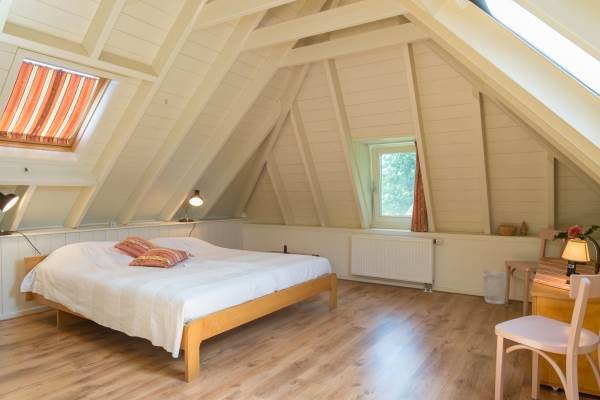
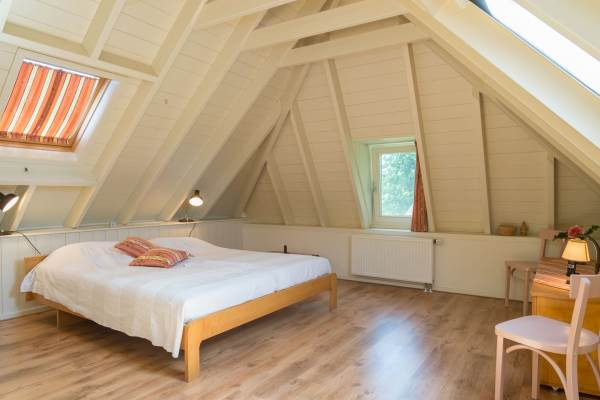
- wastebasket [481,270,507,305]
